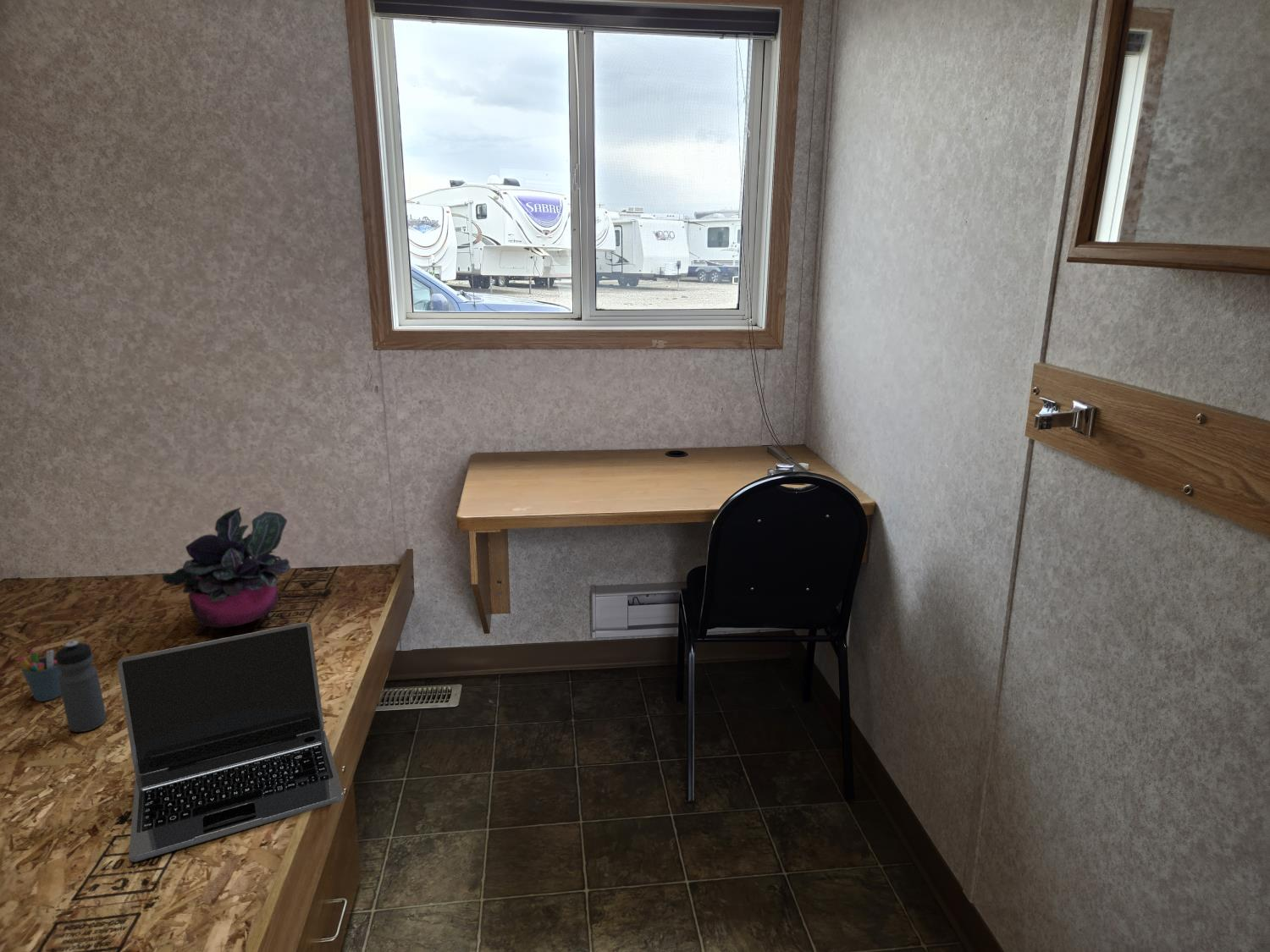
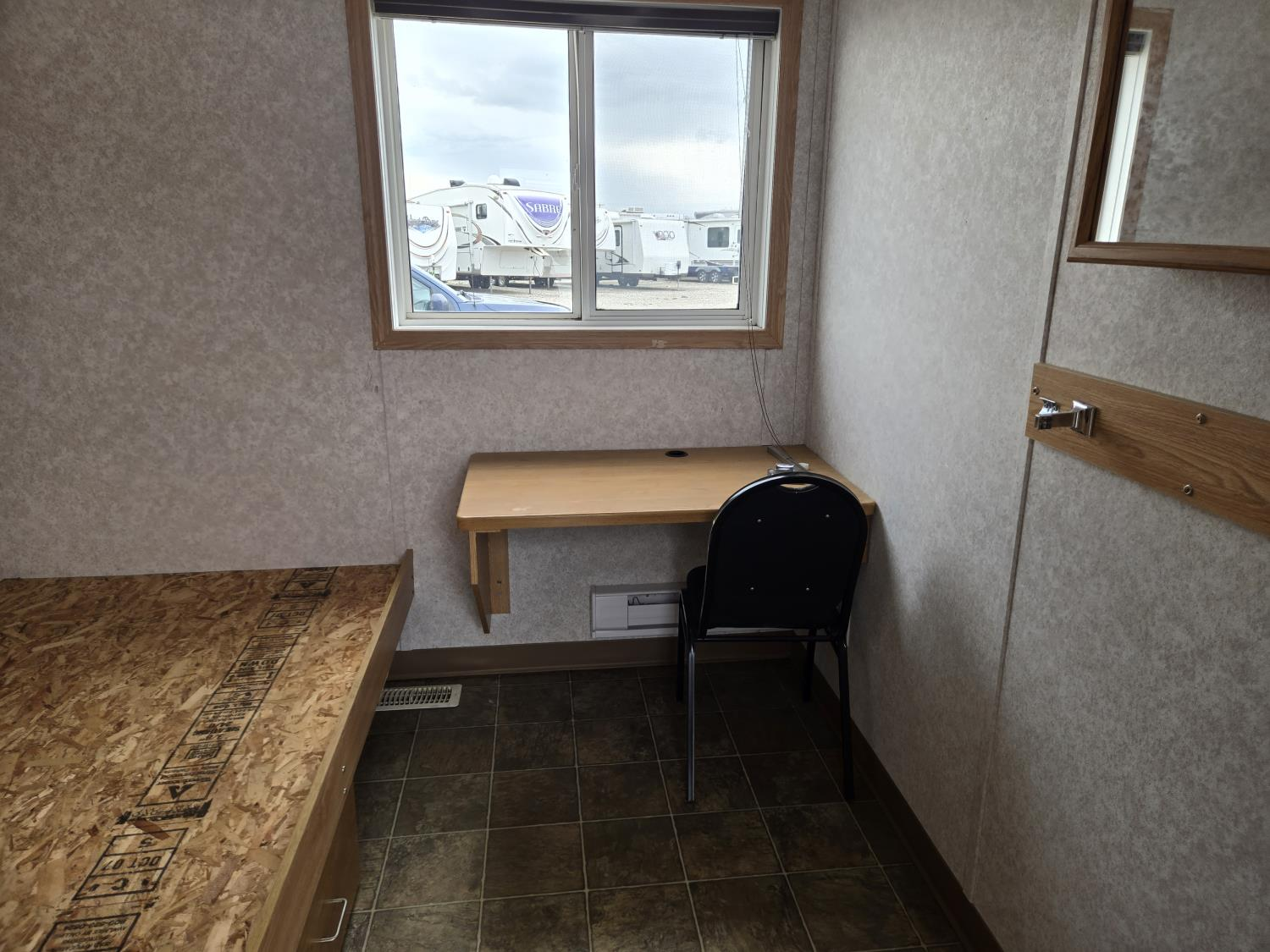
- laptop [117,621,345,862]
- water bottle [55,640,108,733]
- potted plant [162,506,292,636]
- pen holder [18,649,62,702]
